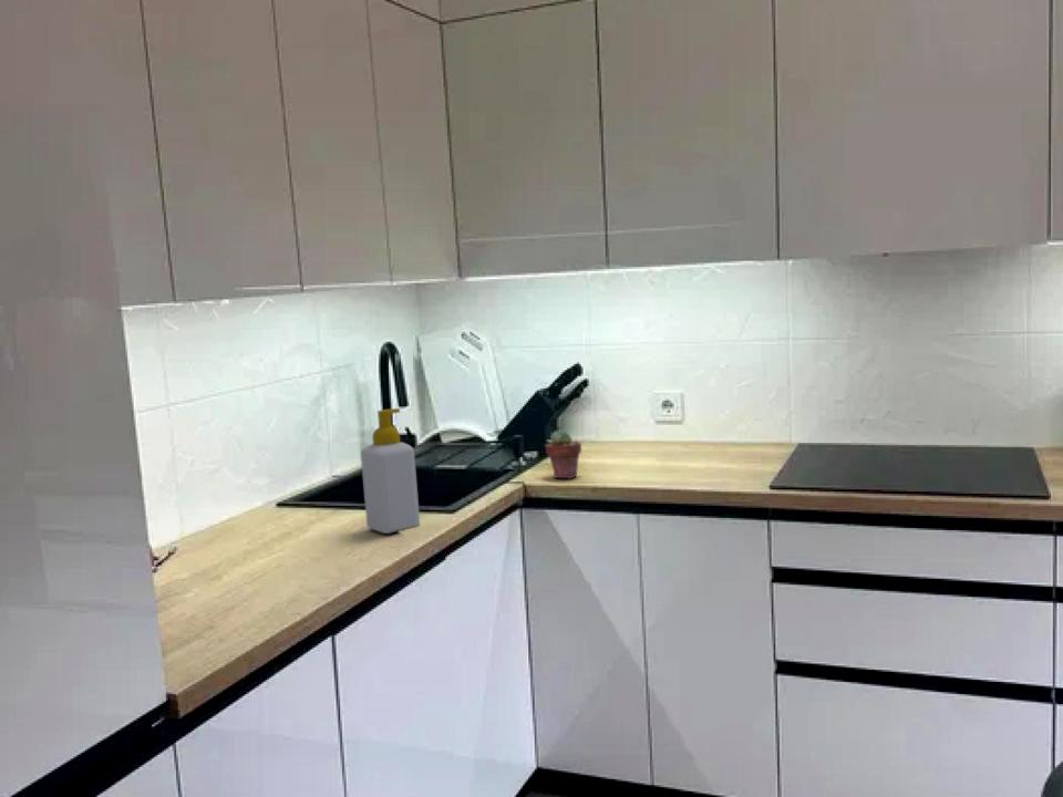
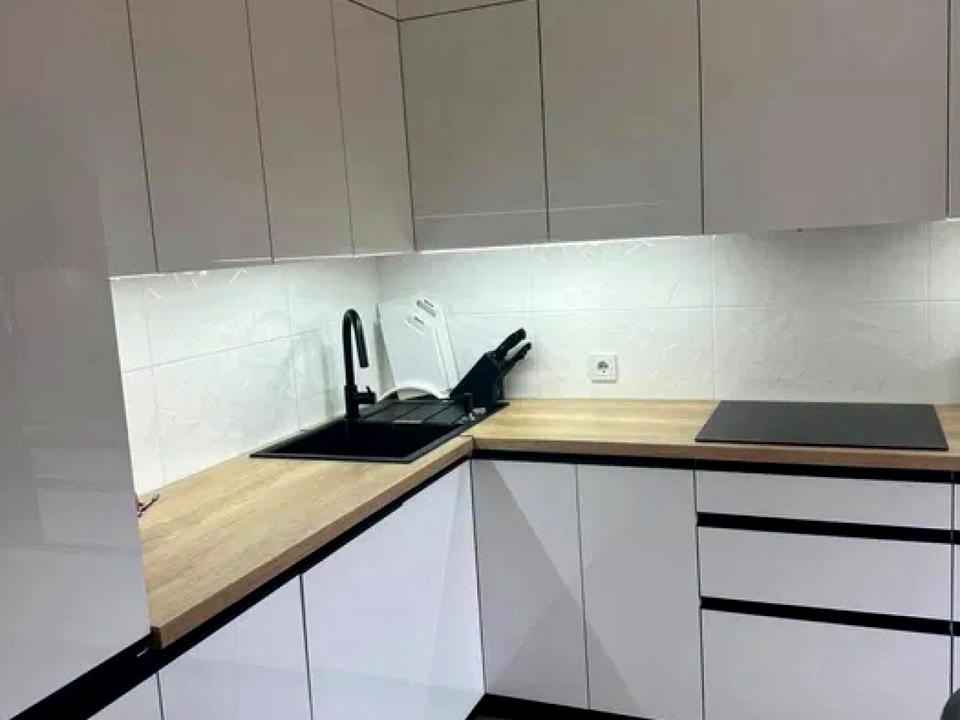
- potted succulent [545,429,582,479]
- soap bottle [360,407,421,535]
